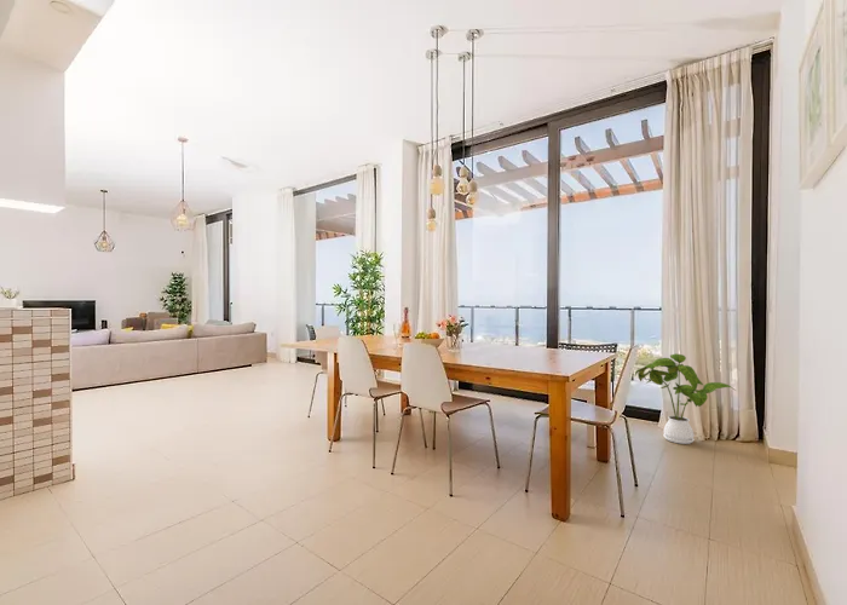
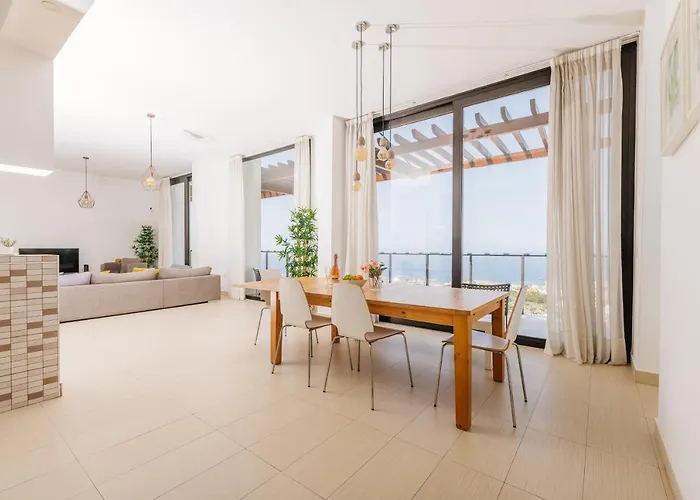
- house plant [634,352,737,445]
